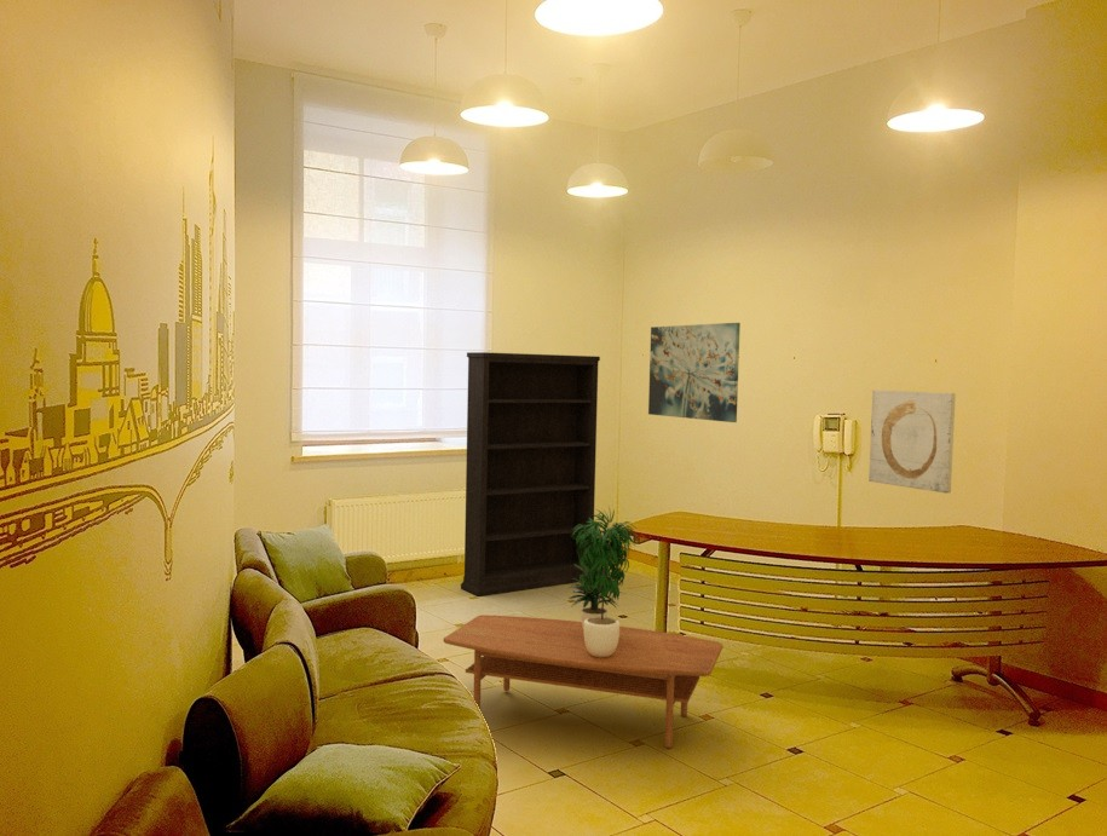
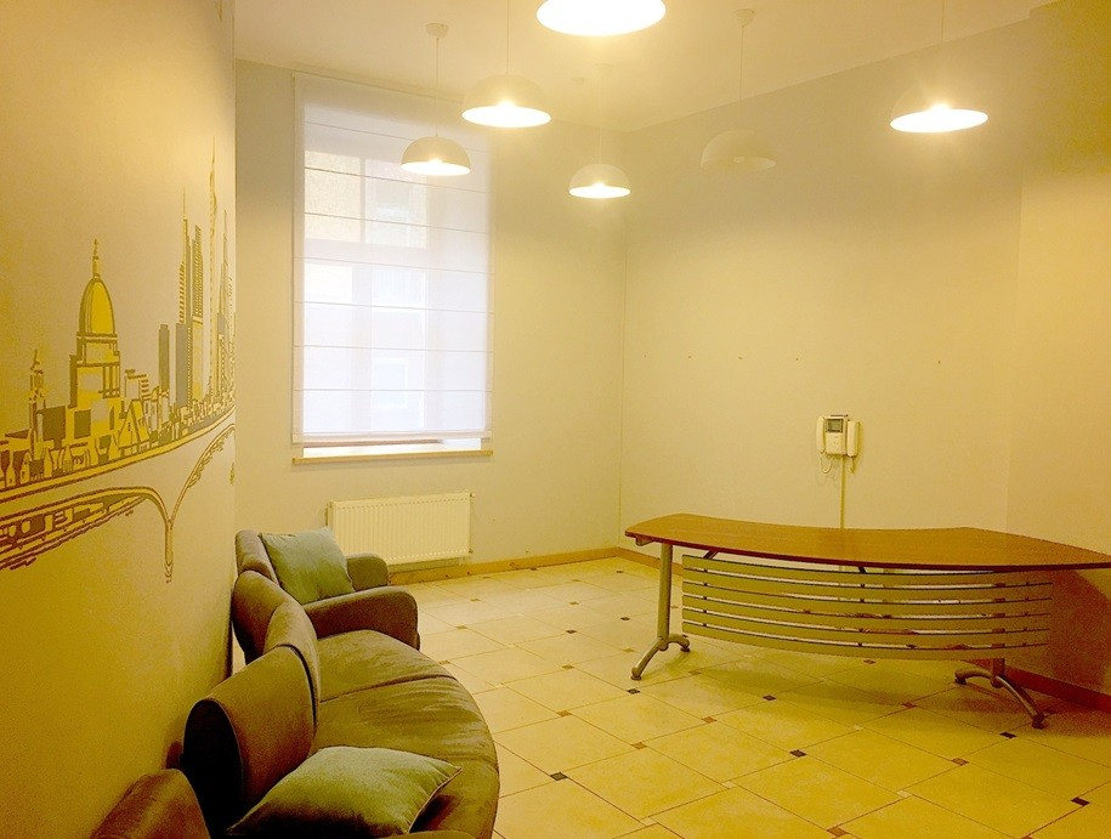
- wall art [647,322,742,423]
- potted plant [567,506,639,657]
- wall art [867,390,957,495]
- coffee table [443,613,725,749]
- bookshelf [460,351,601,598]
